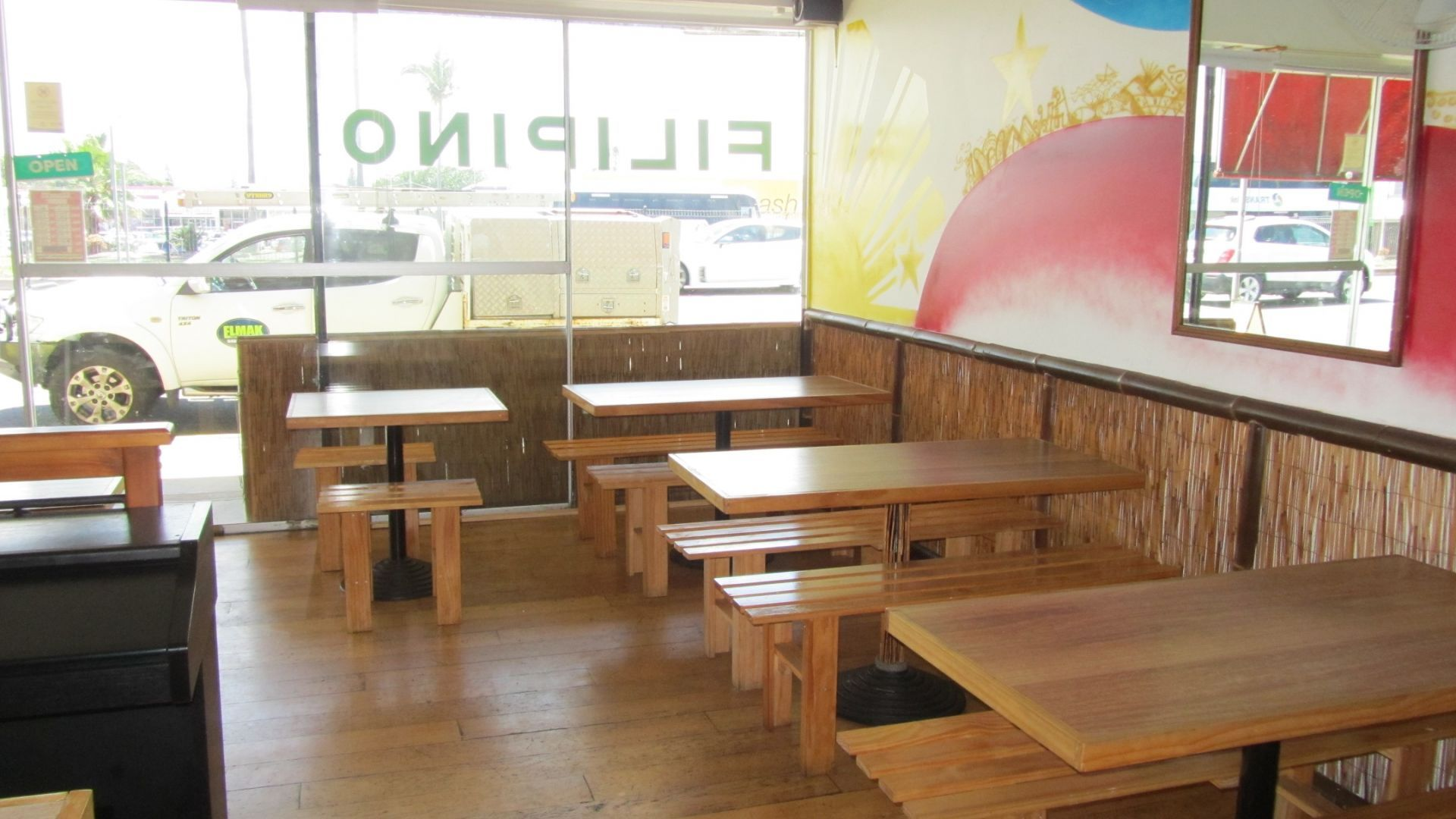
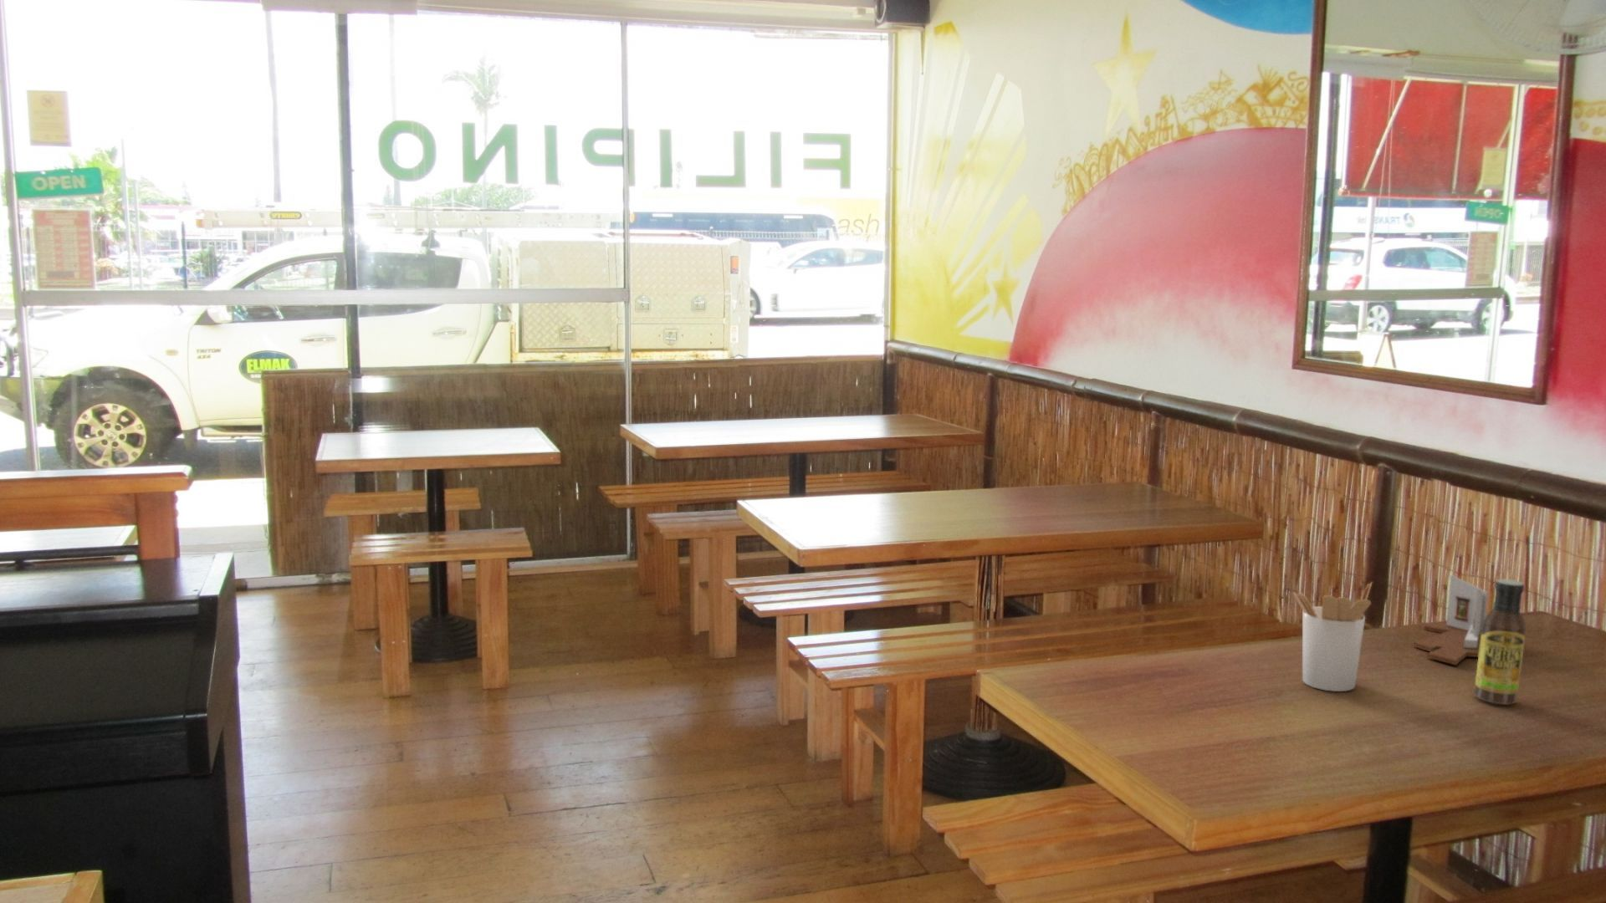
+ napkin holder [1413,574,1489,666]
+ sauce bottle [1474,579,1527,706]
+ utensil holder [1293,581,1373,692]
